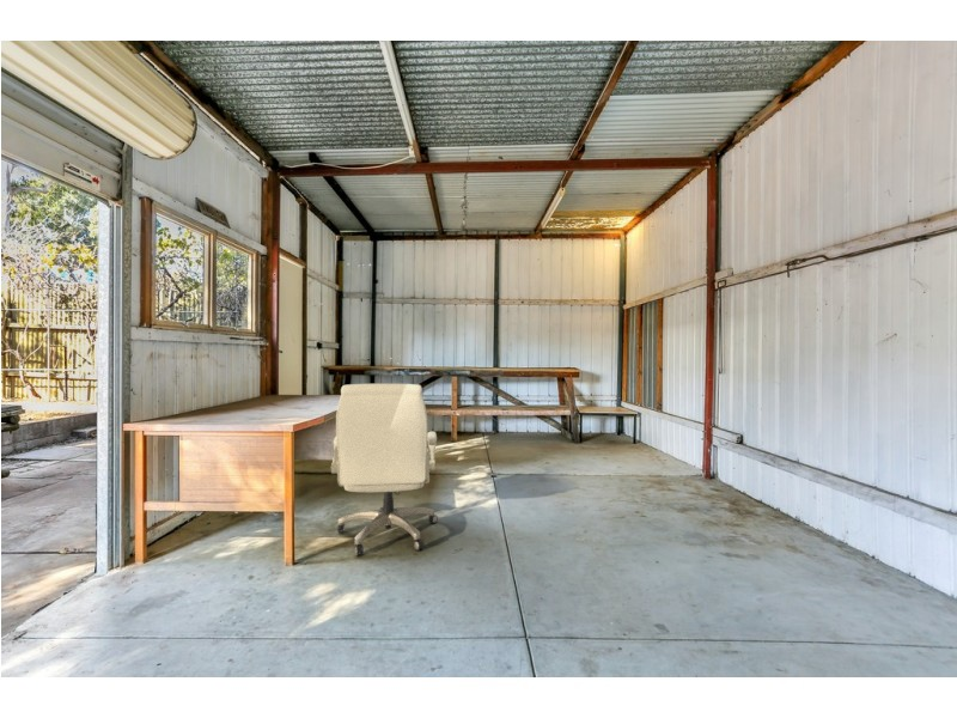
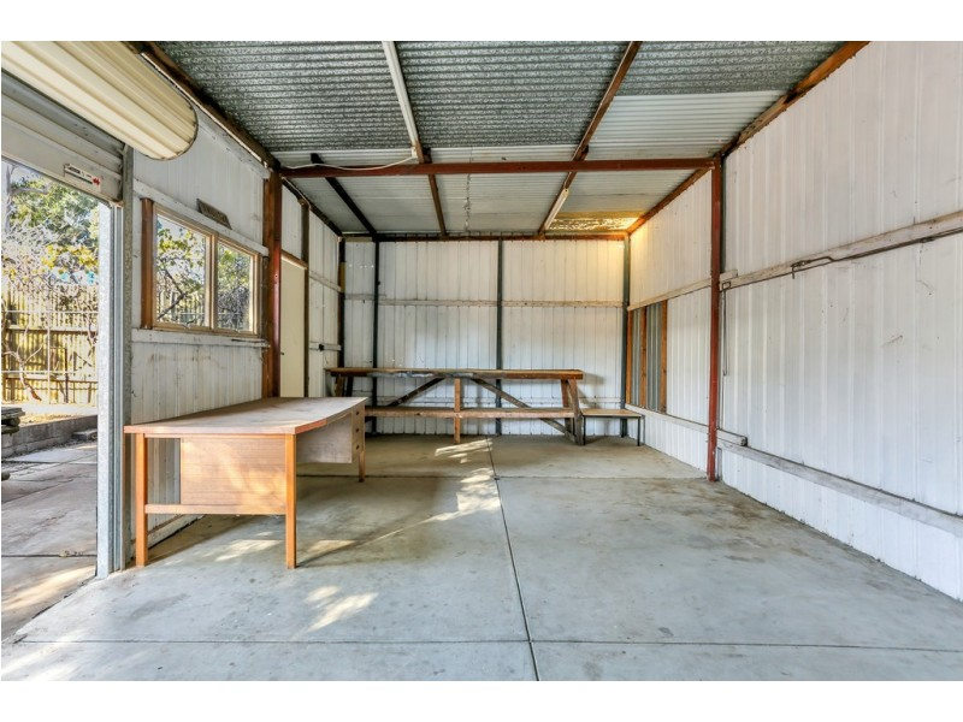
- chair [330,383,439,558]
